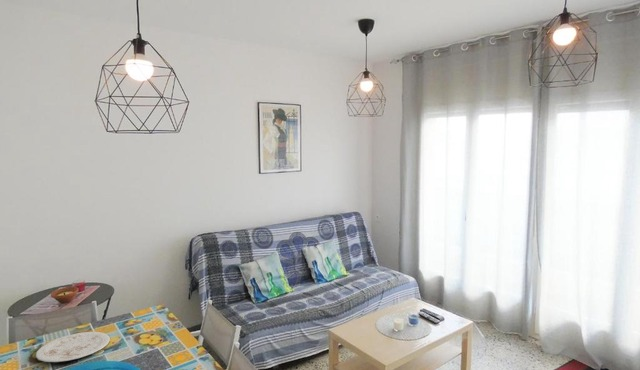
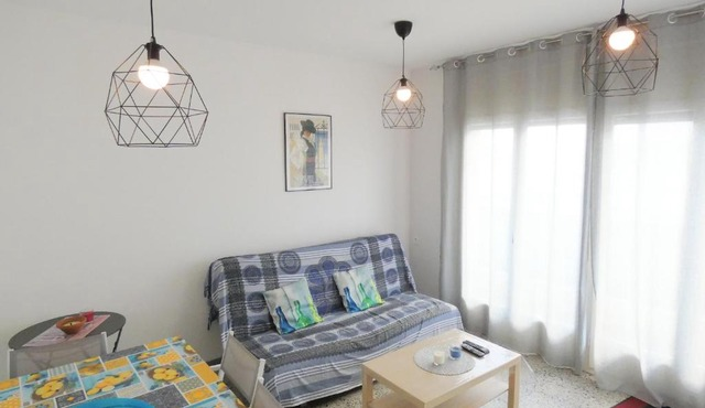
- plate [35,331,111,363]
